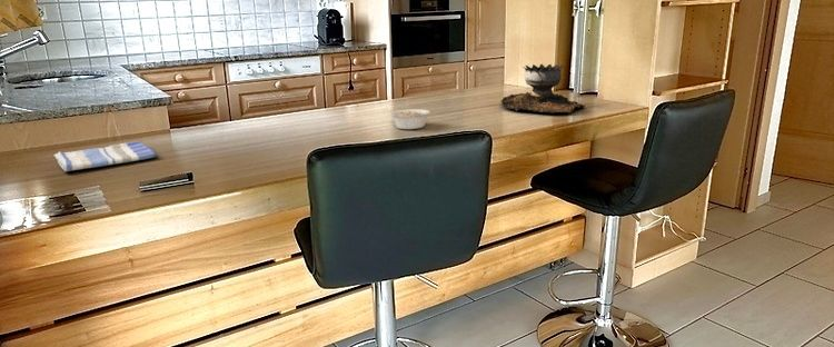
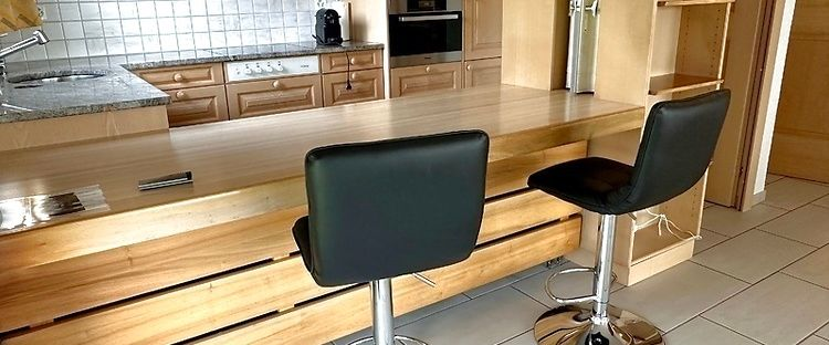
- legume [388,108,438,130]
- brazier [499,63,586,115]
- dish towel [52,140,158,172]
